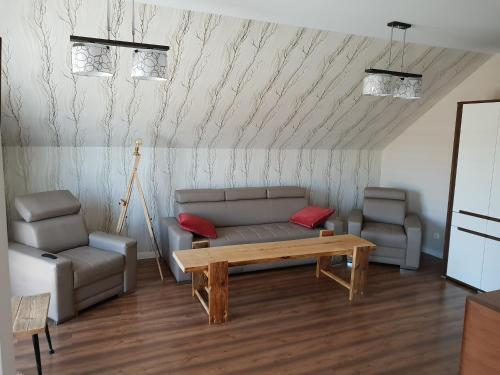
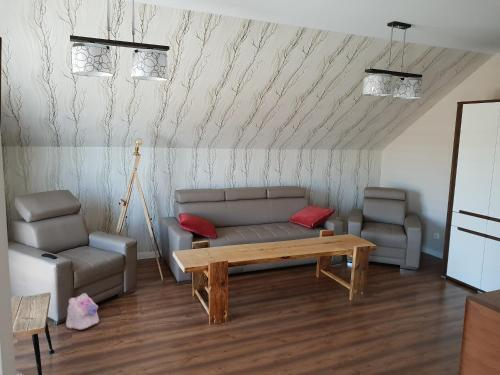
+ plush toy [65,292,100,330]
